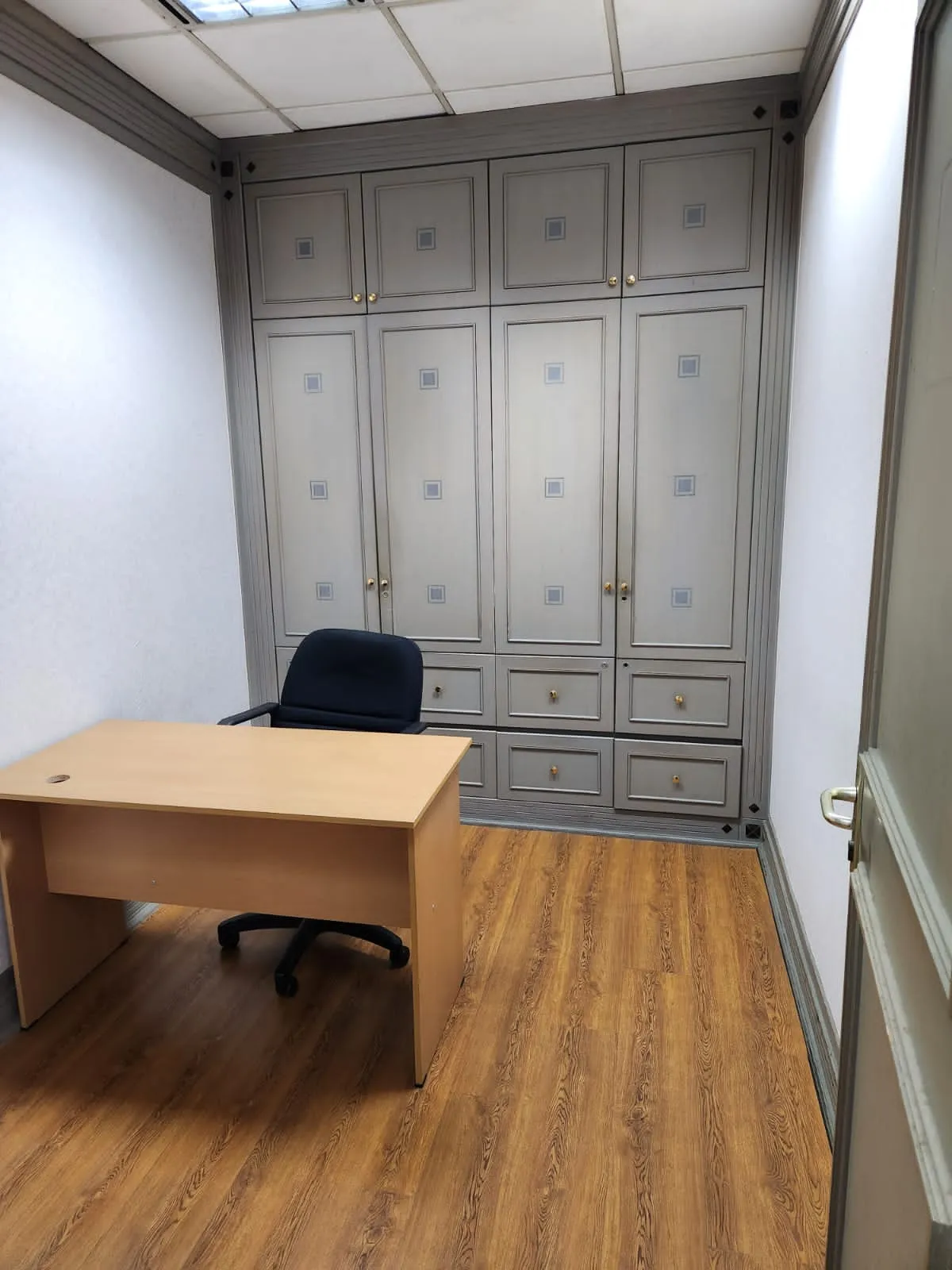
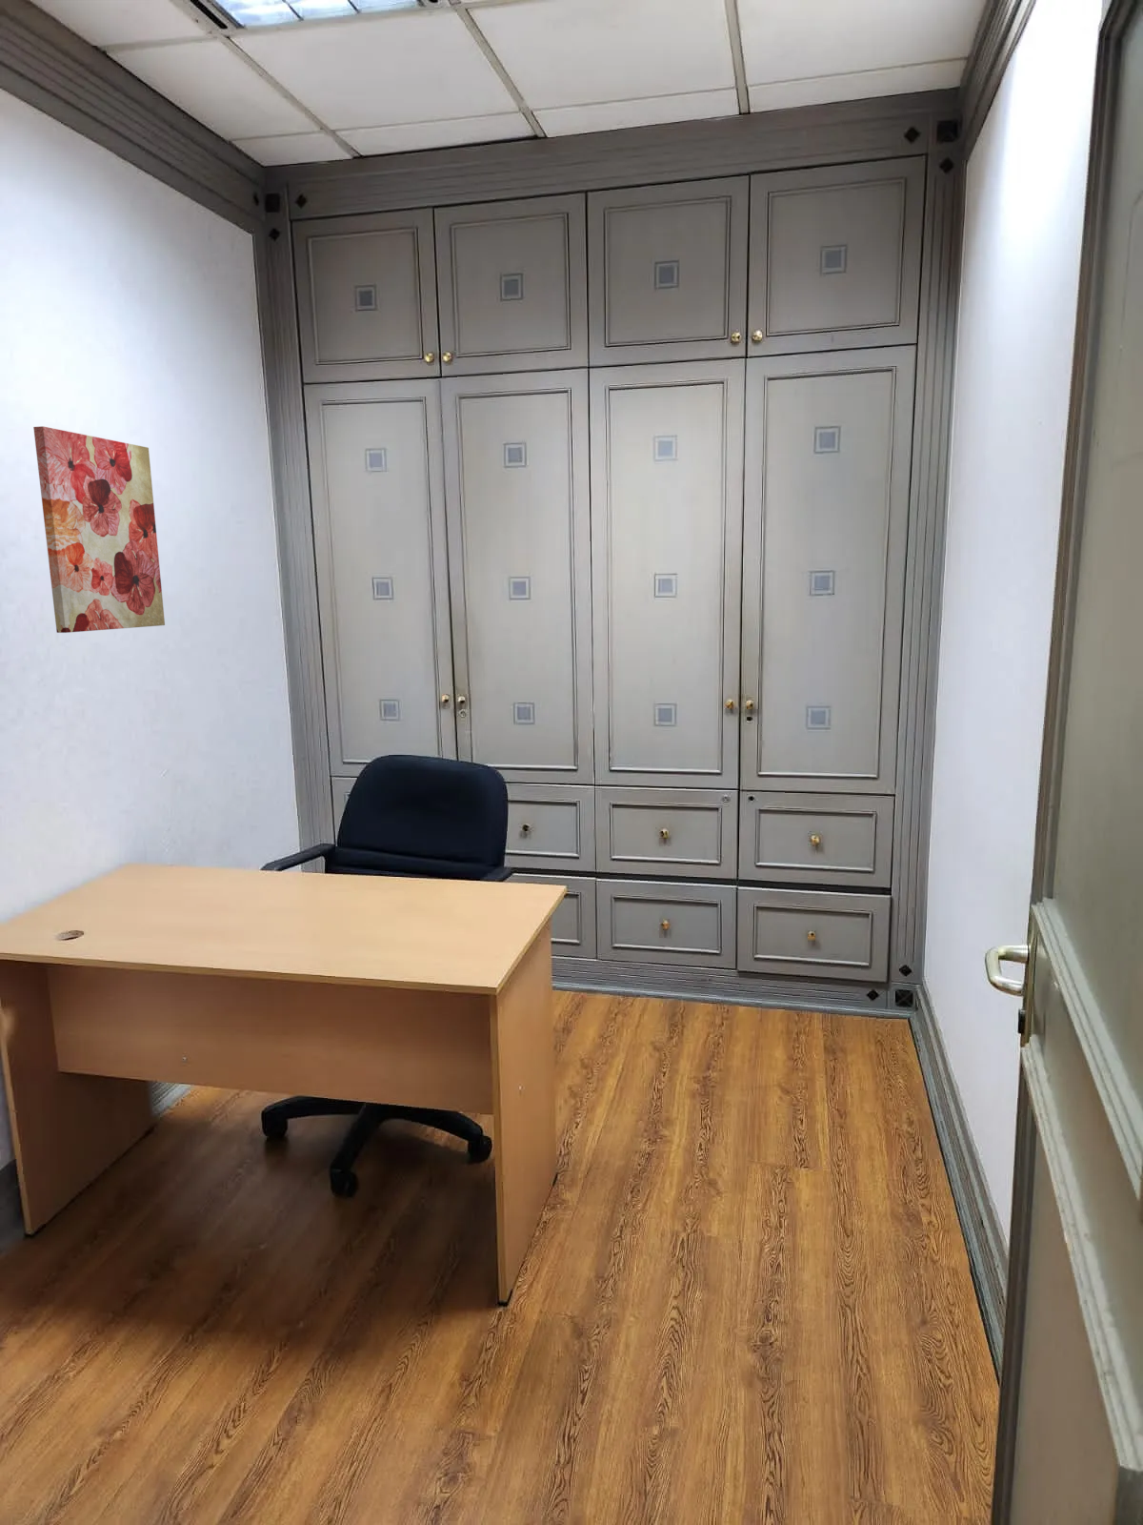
+ wall art [32,425,166,634]
